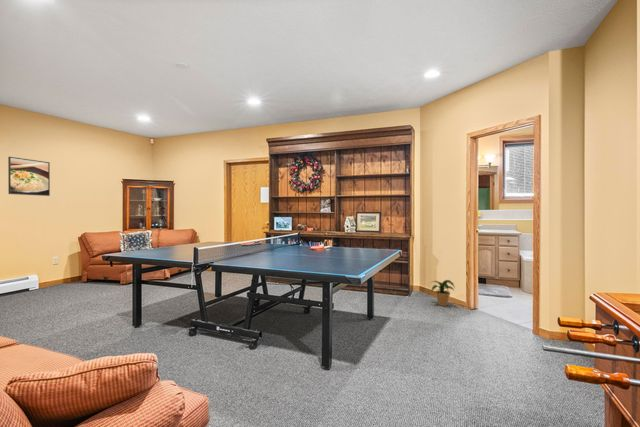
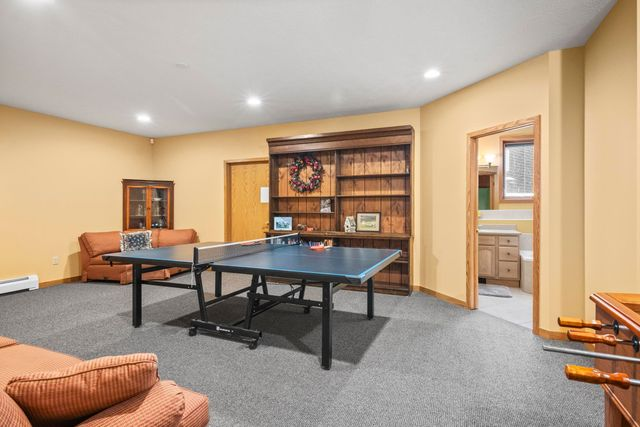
- potted plant [427,279,456,307]
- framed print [7,156,51,197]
